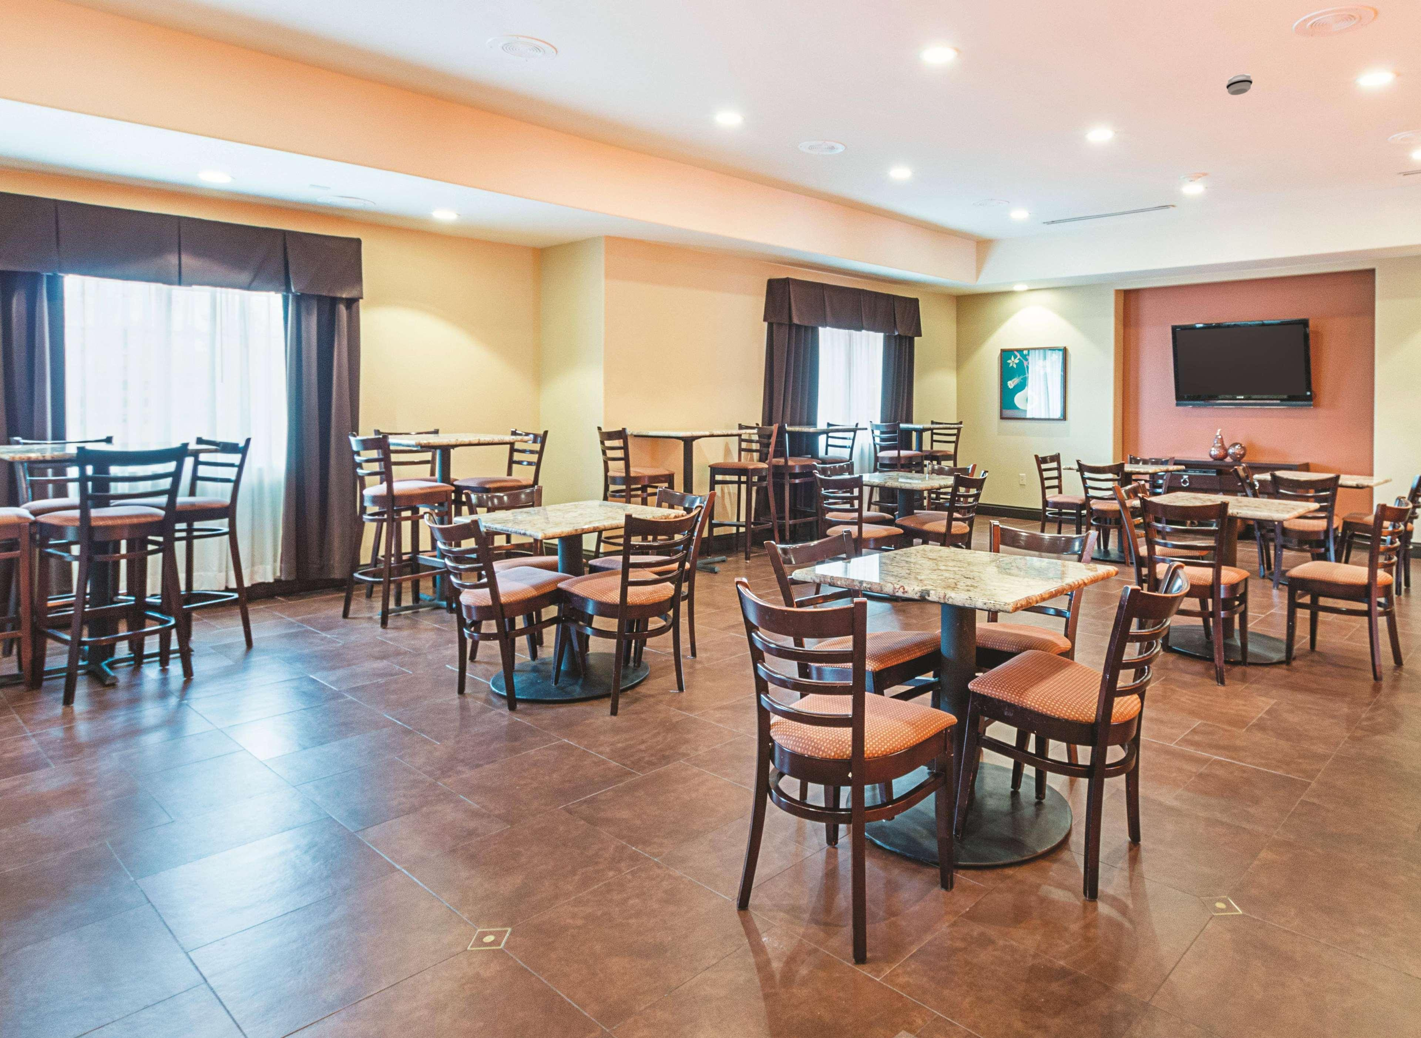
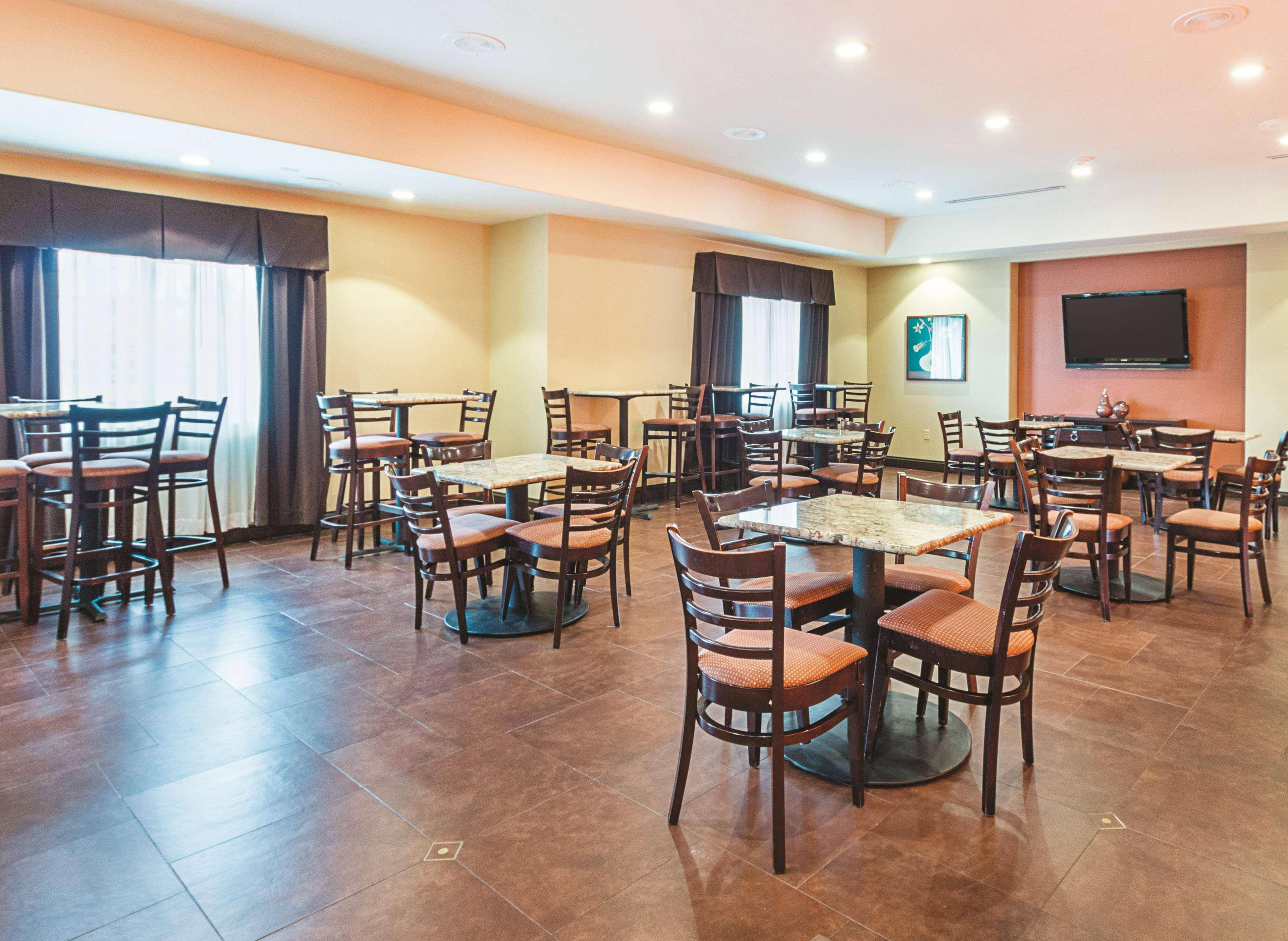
- smoke detector [1226,74,1253,96]
